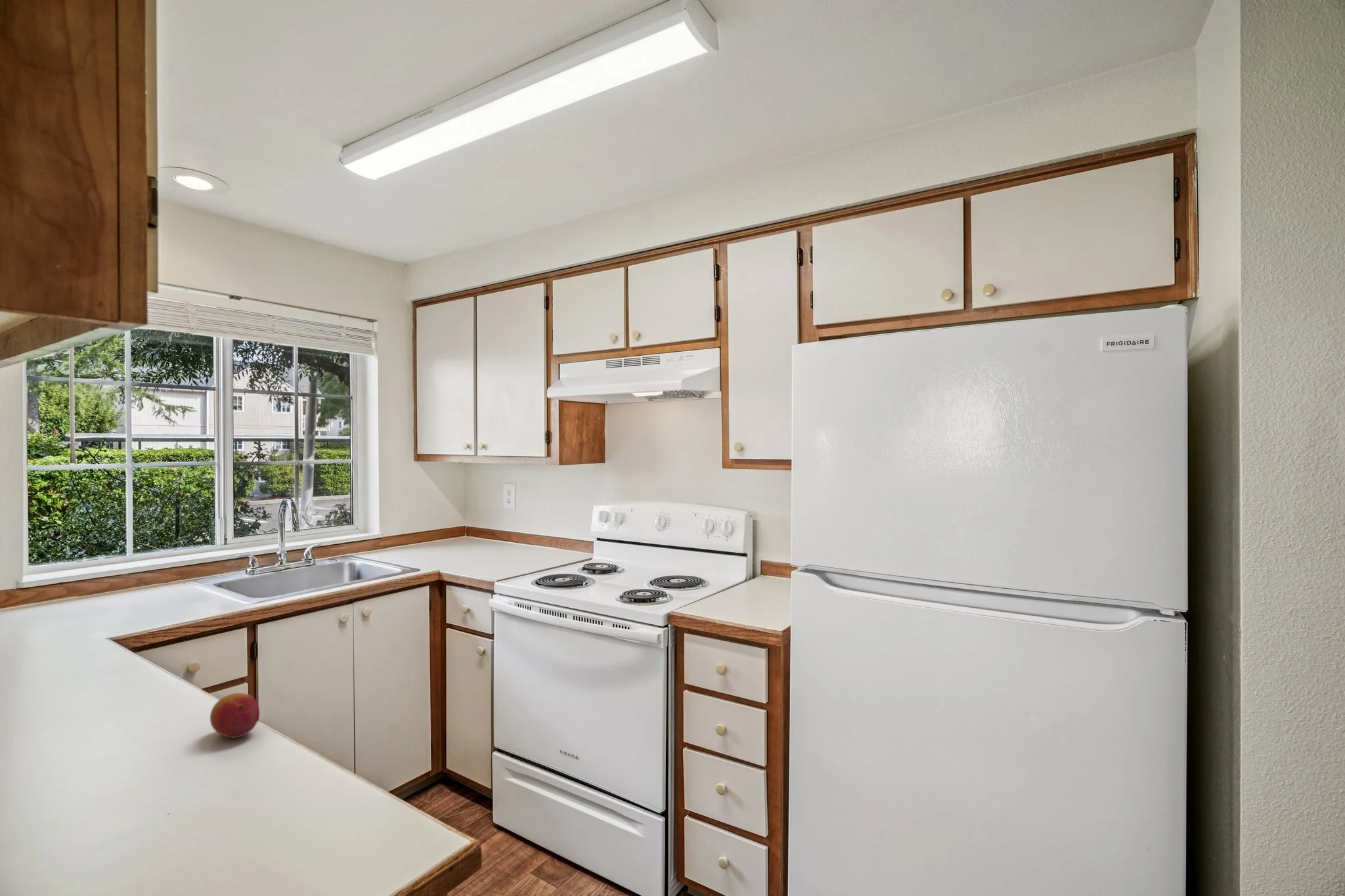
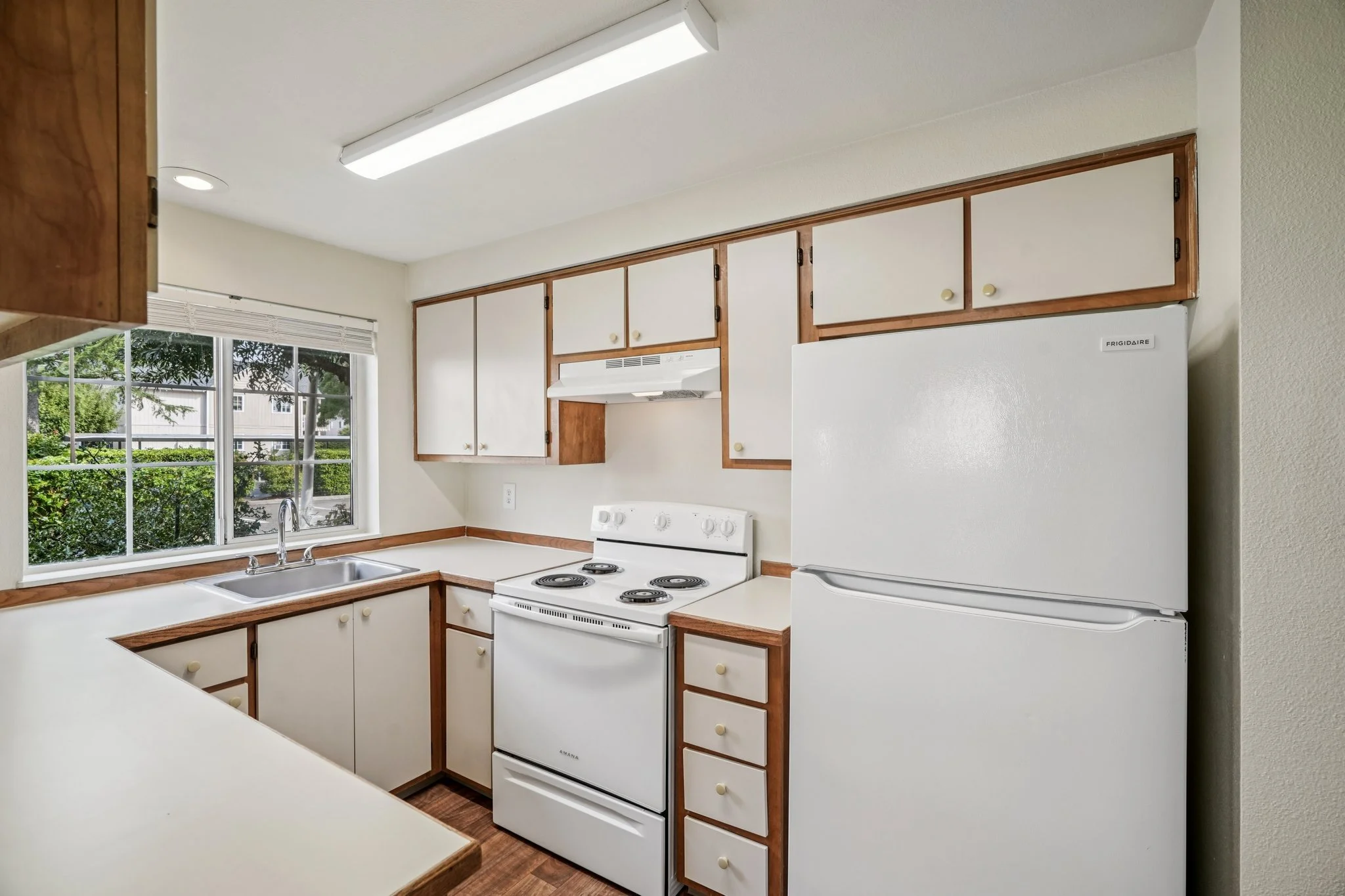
- fruit [209,693,260,739]
